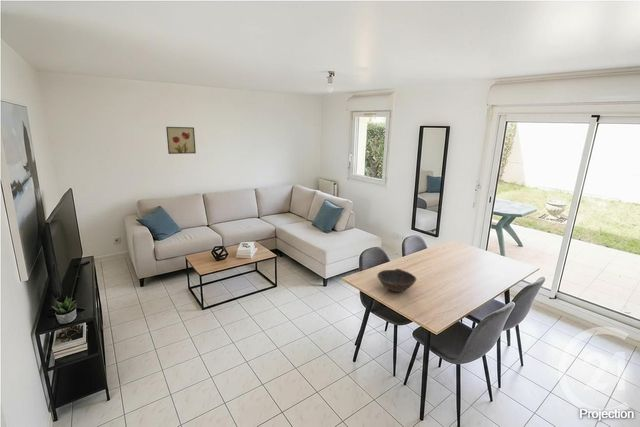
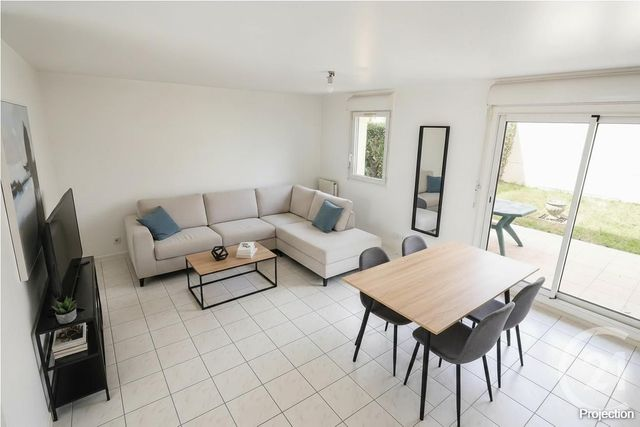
- wall art [165,126,197,155]
- bowl [376,268,417,293]
